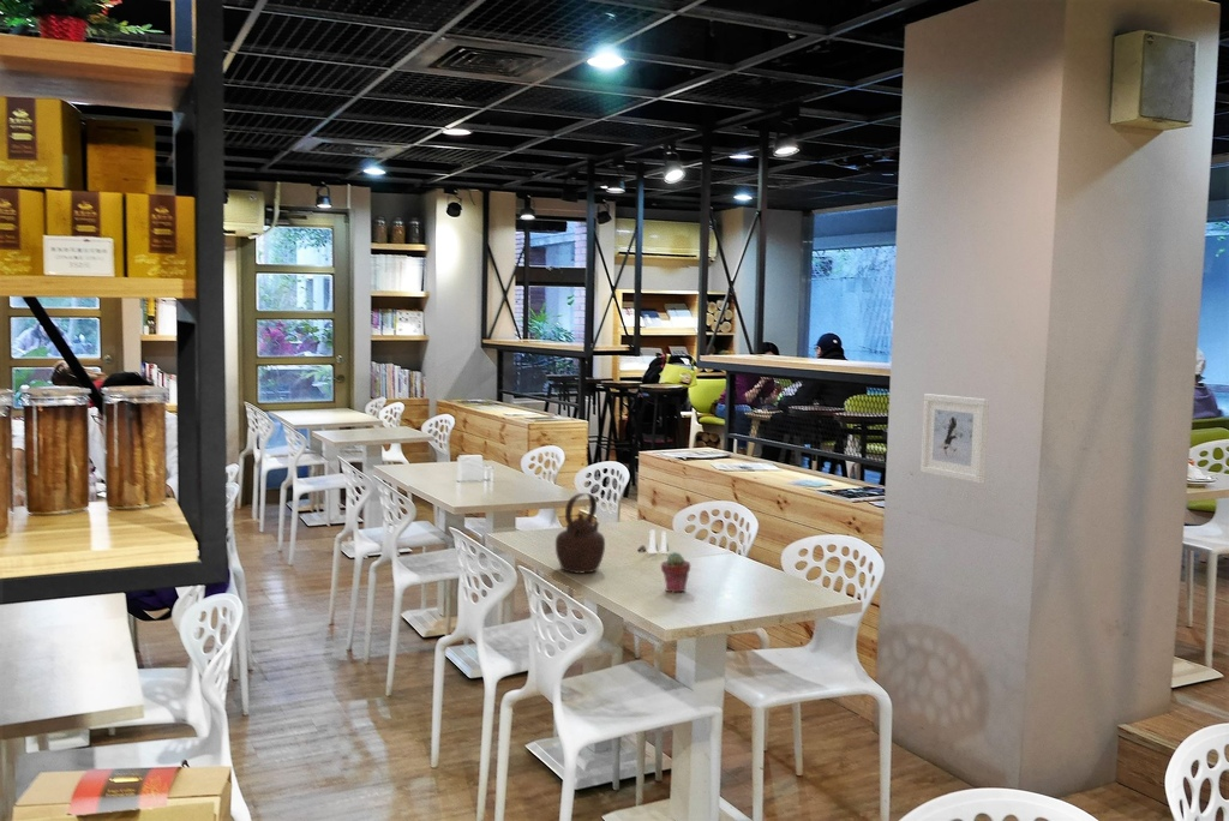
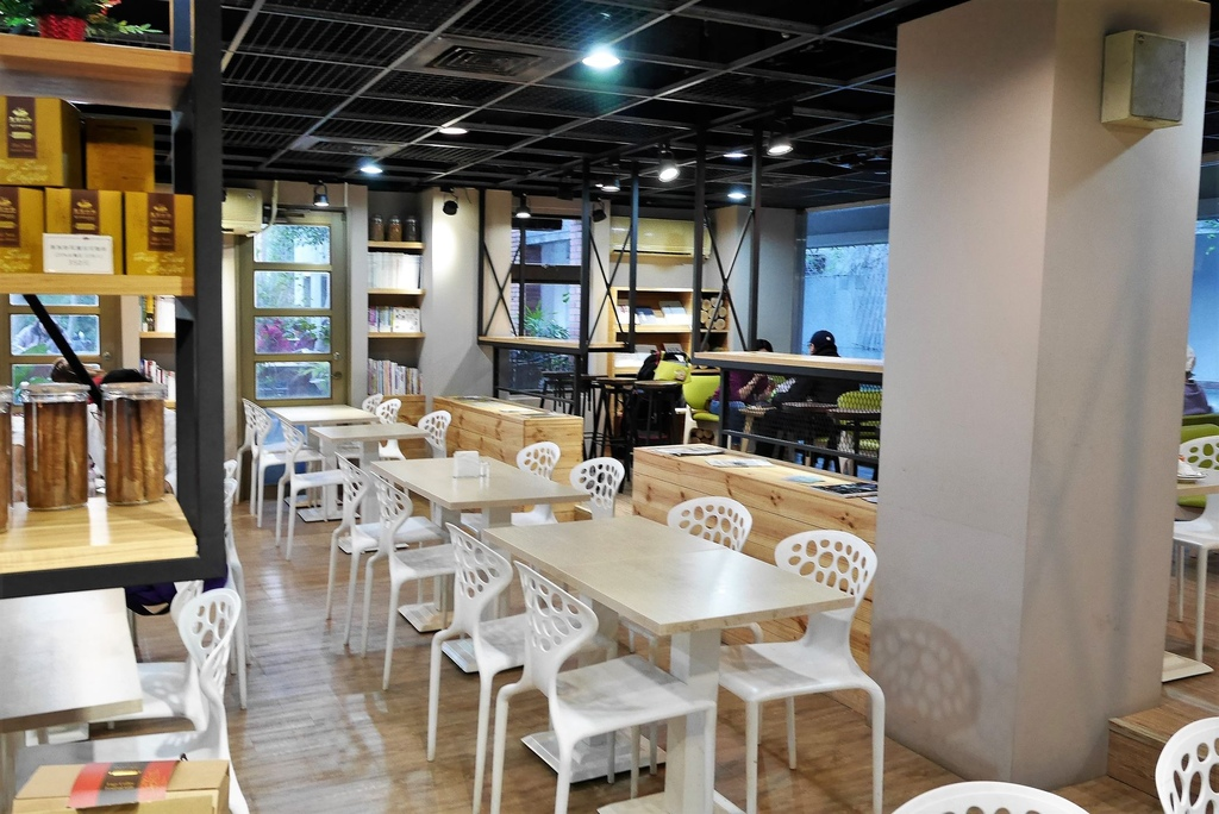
- potted succulent [660,551,691,593]
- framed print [919,392,990,485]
- salt and pepper shaker set [636,529,670,555]
- teapot [554,492,606,574]
